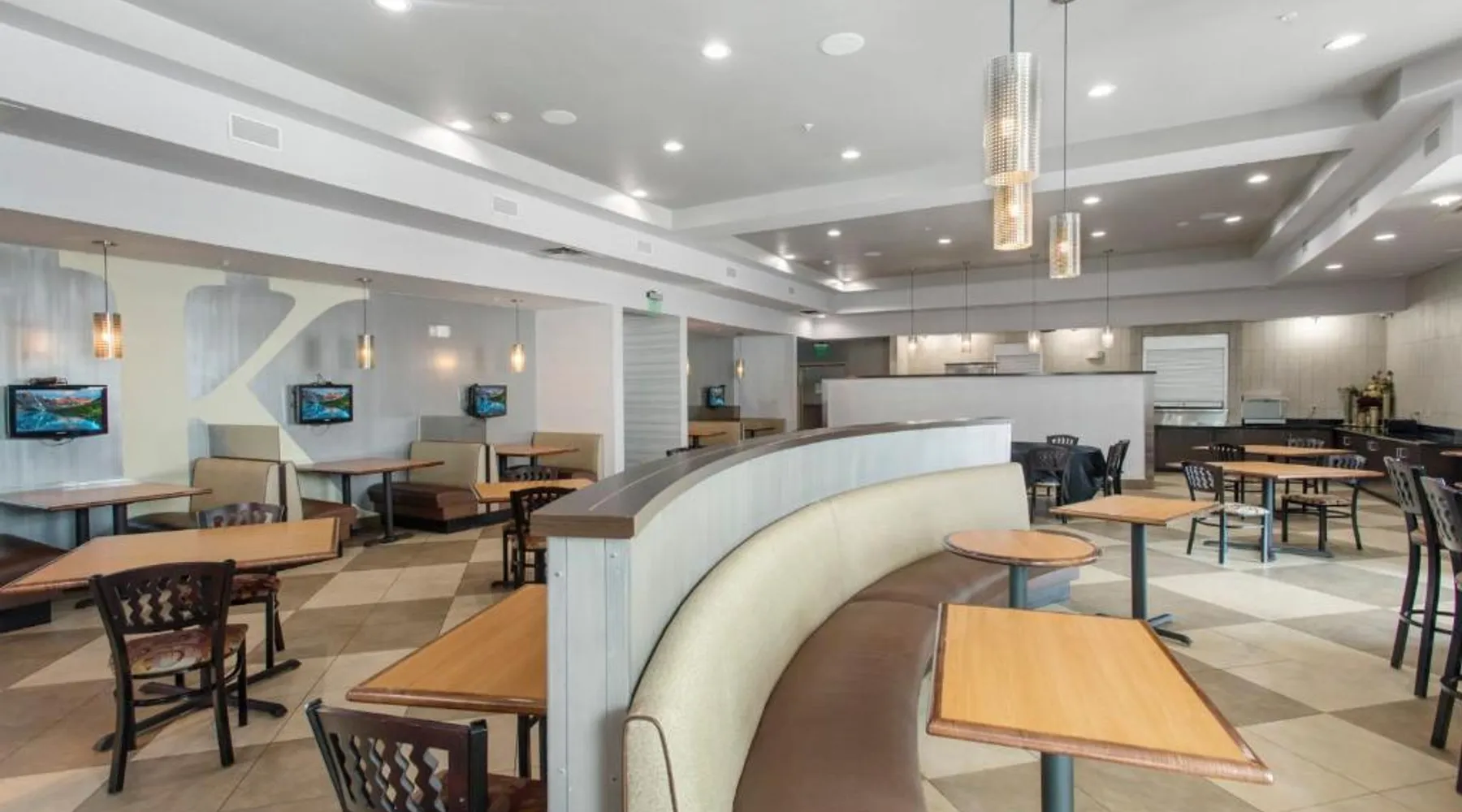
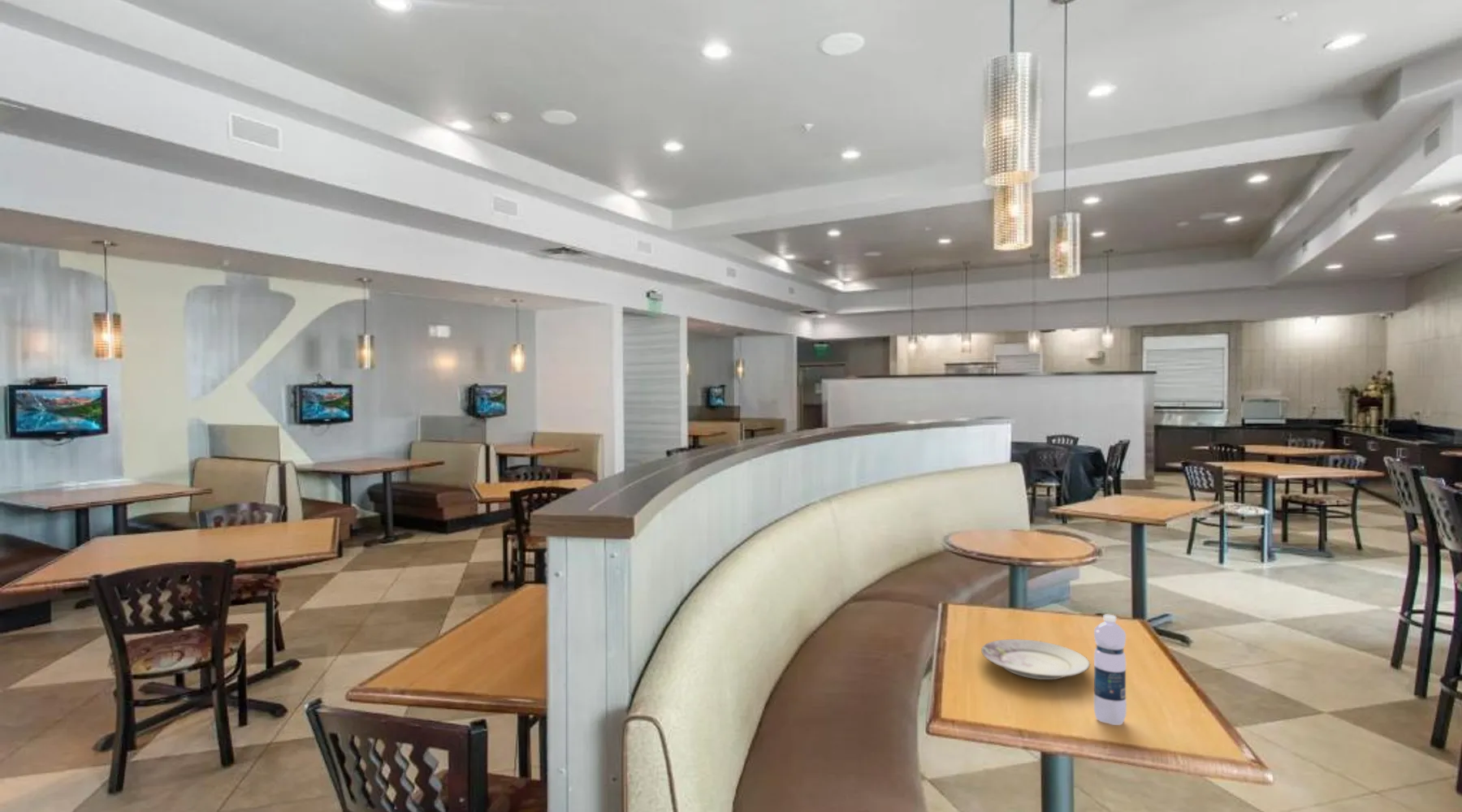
+ plate [980,638,1091,680]
+ water bottle [1093,614,1127,726]
